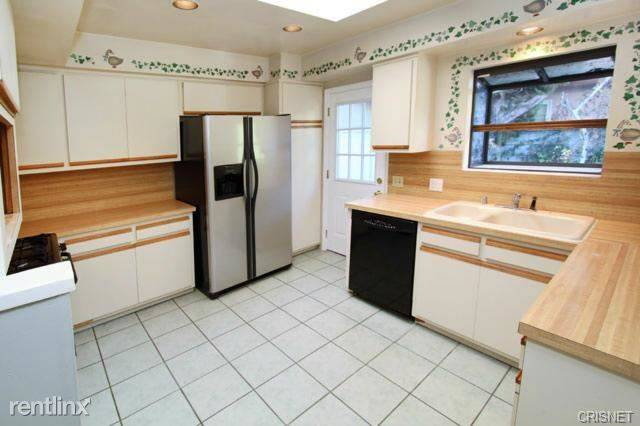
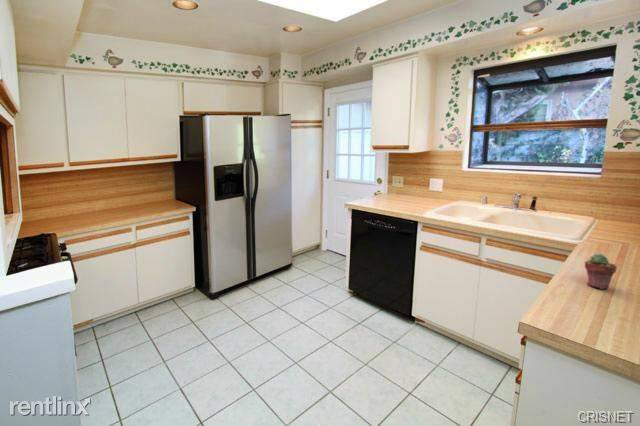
+ potted succulent [584,253,618,290]
